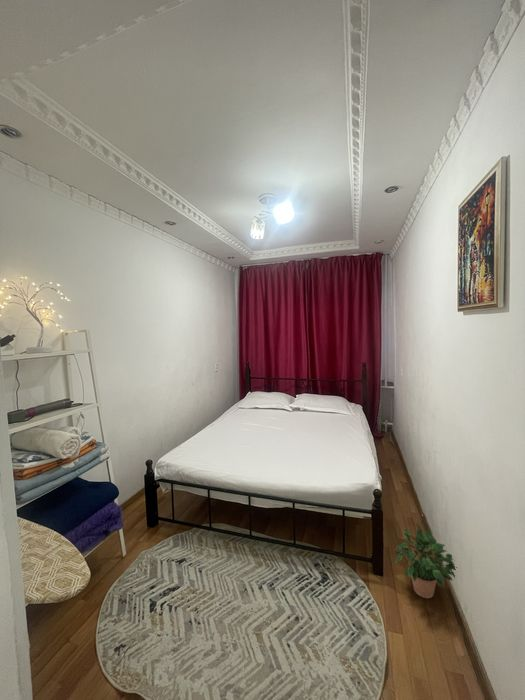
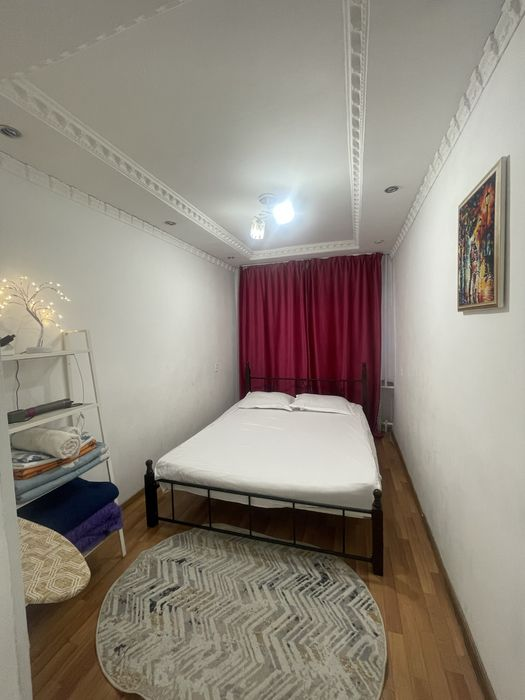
- potted plant [392,520,457,599]
